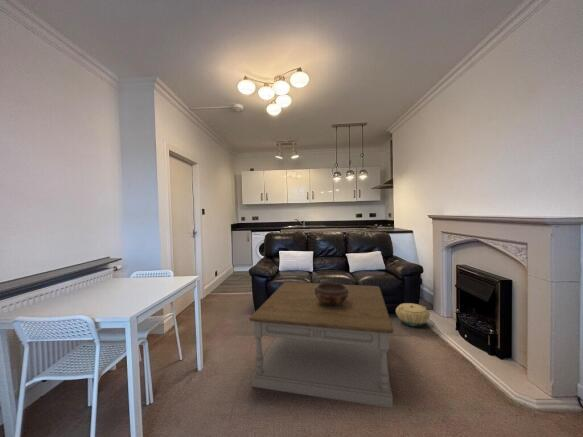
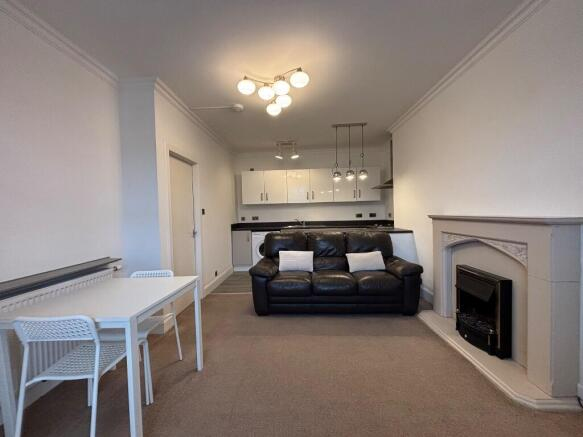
- coffee table [248,281,395,409]
- decorative bowl [315,282,349,306]
- basket [395,302,431,327]
